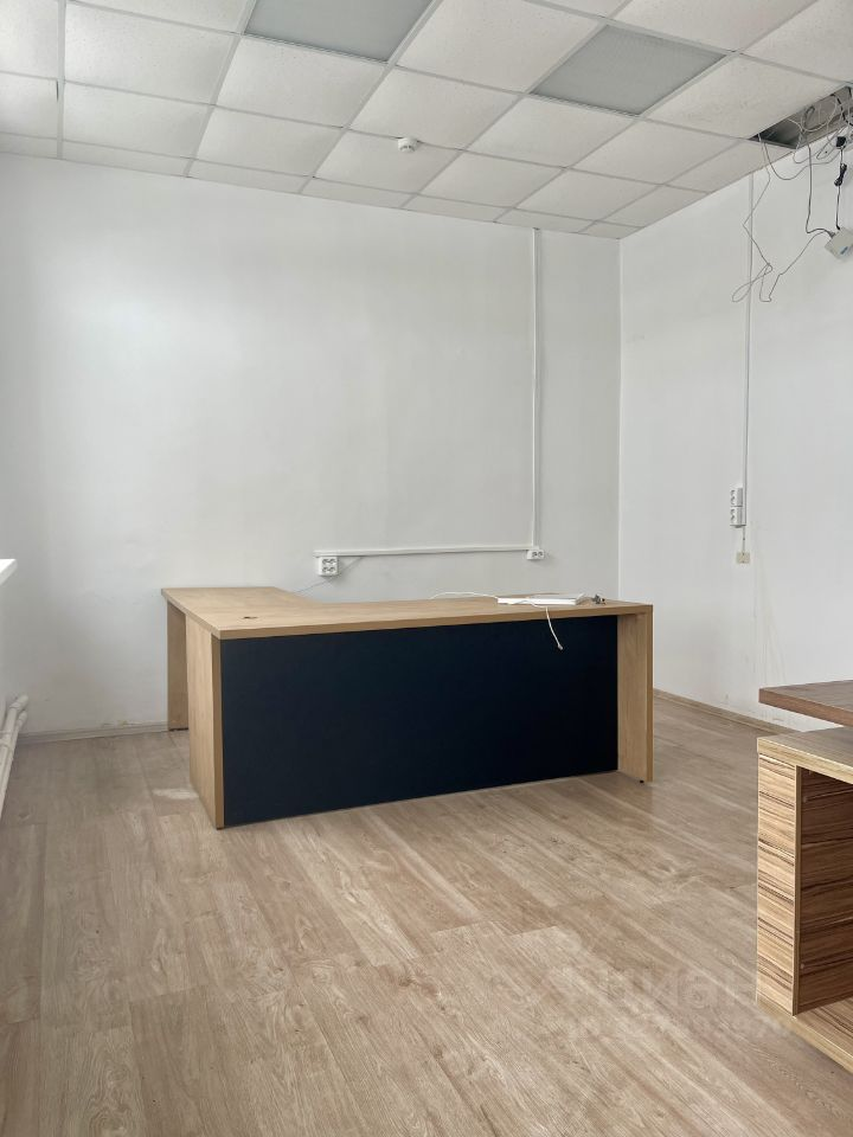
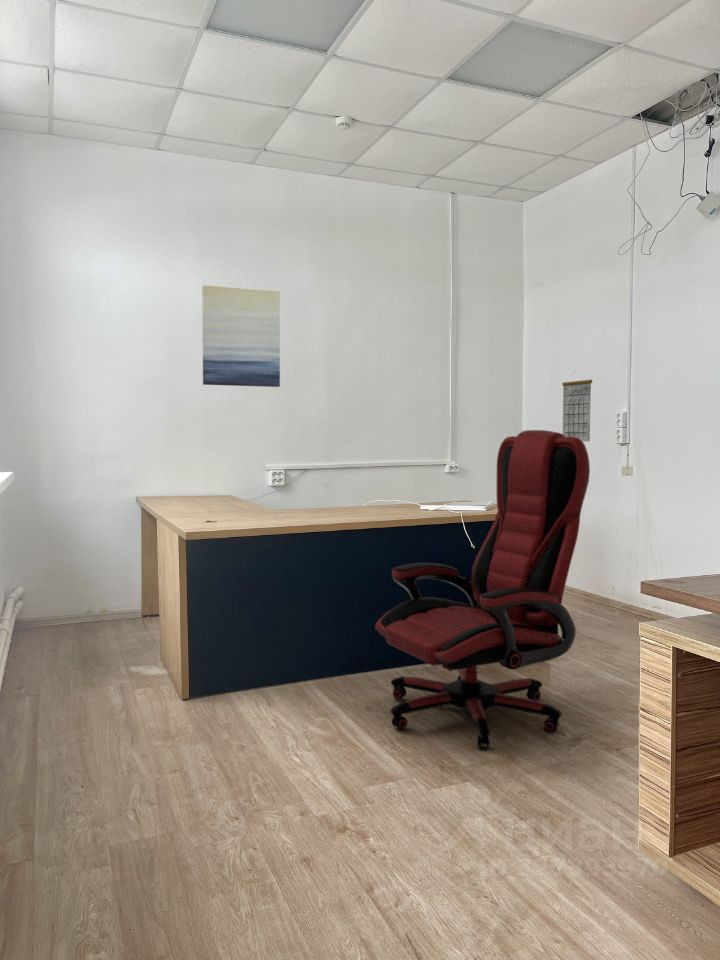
+ wall art [201,284,281,388]
+ office chair [374,429,591,750]
+ calendar [561,370,593,443]
